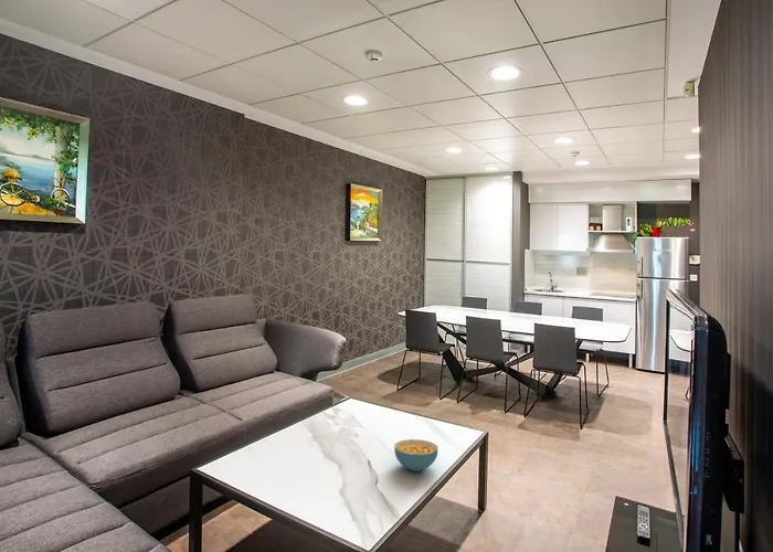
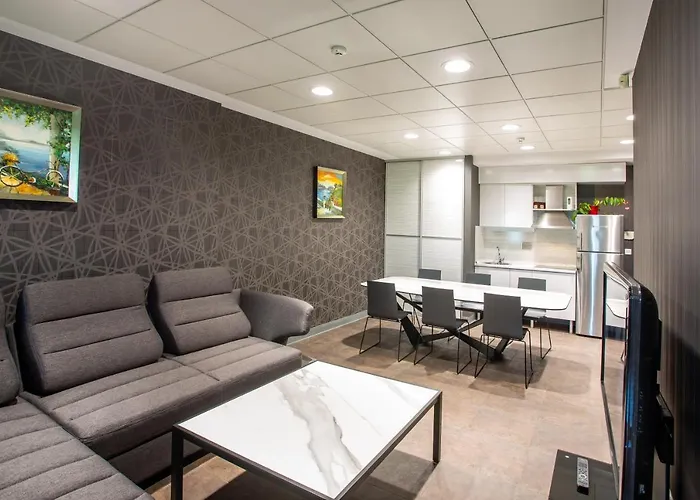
- cereal bowl [393,438,440,473]
